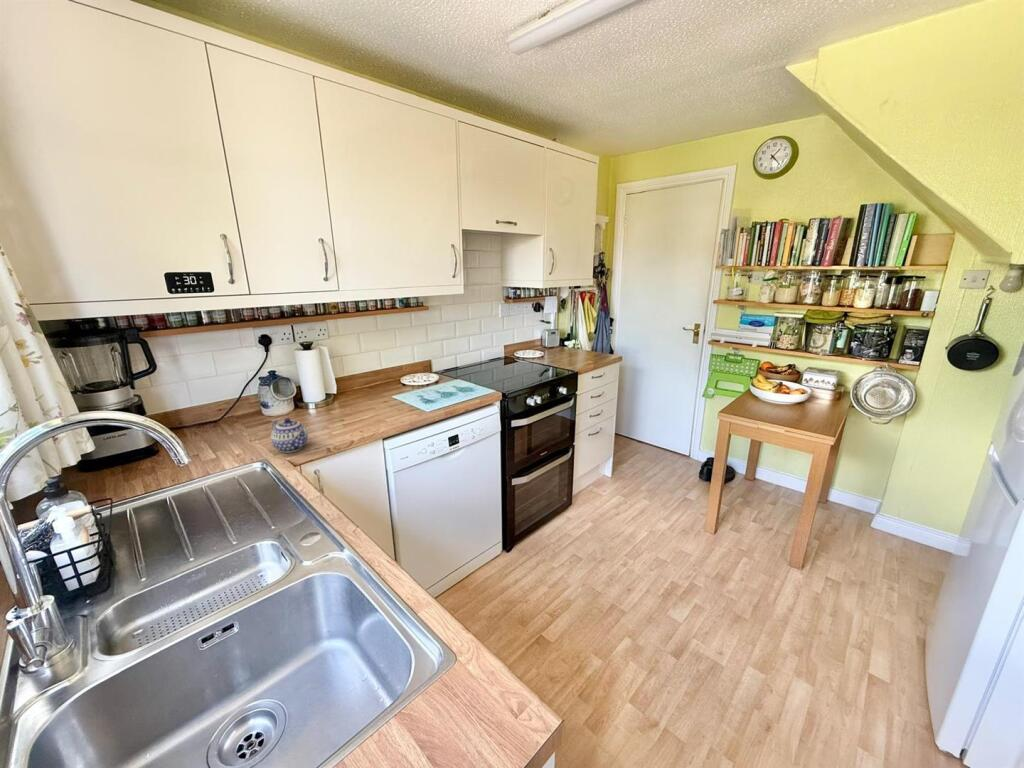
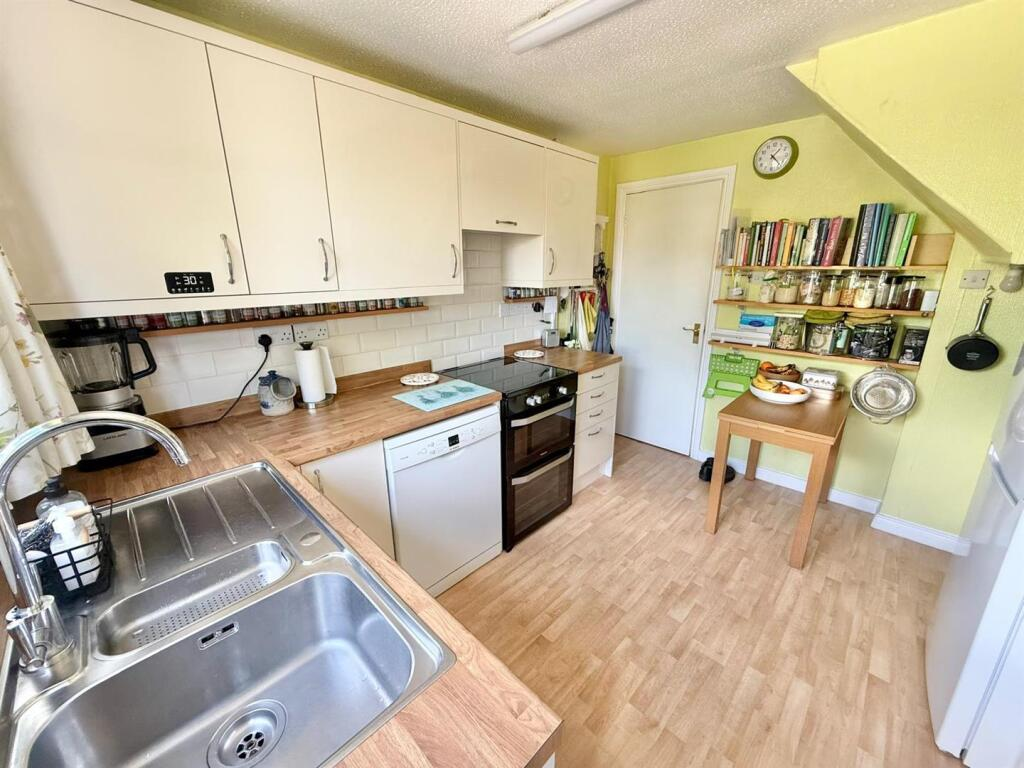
- teapot [270,417,309,454]
